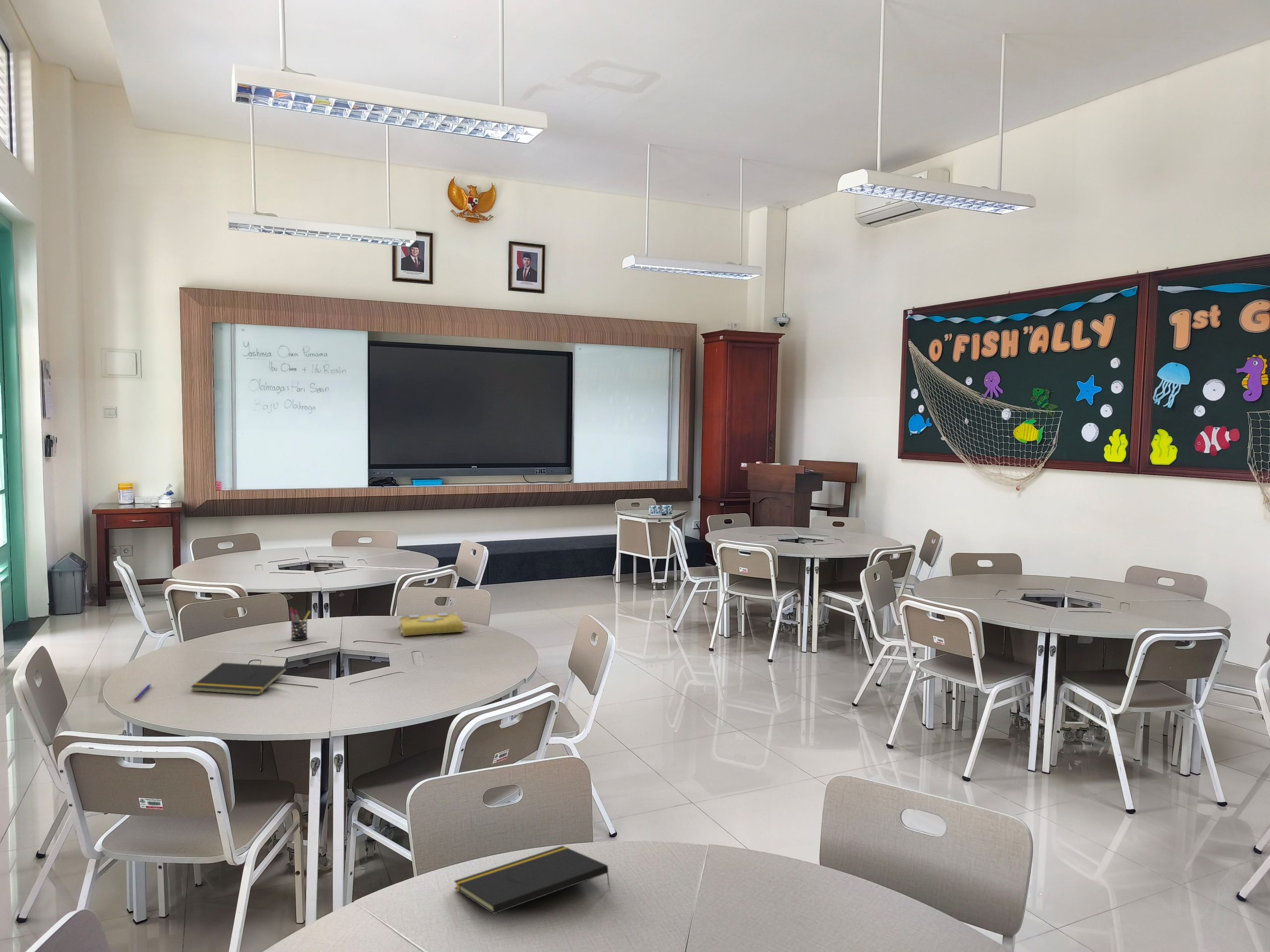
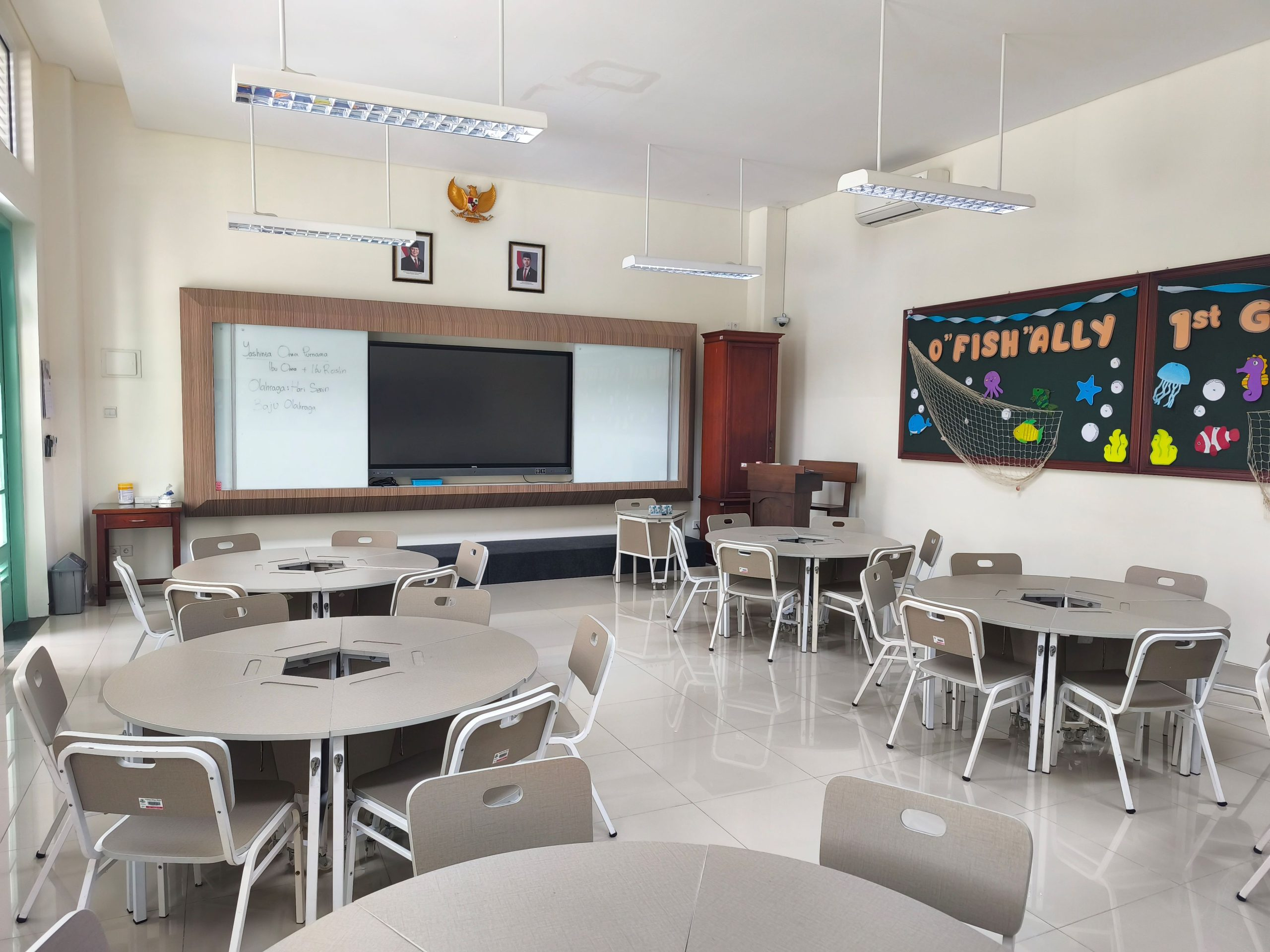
- pen [133,683,152,702]
- notepad [454,845,611,915]
- pen holder [288,607,311,641]
- notepad [190,662,288,696]
- spell book [398,612,468,637]
